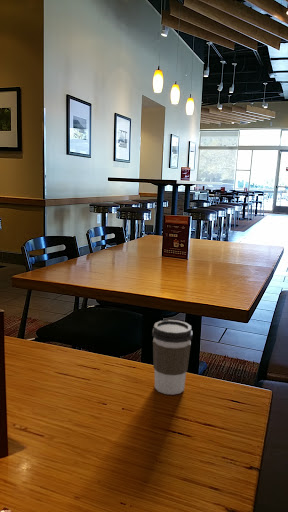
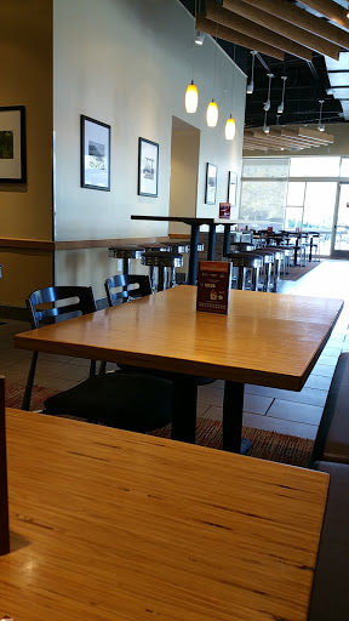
- coffee cup [151,319,193,396]
